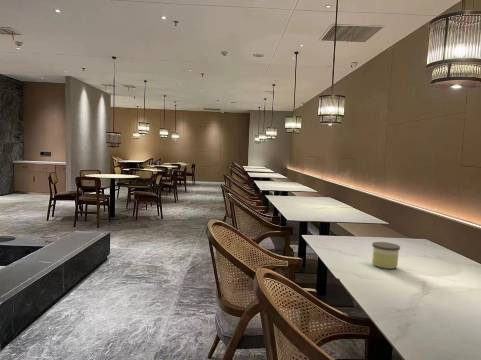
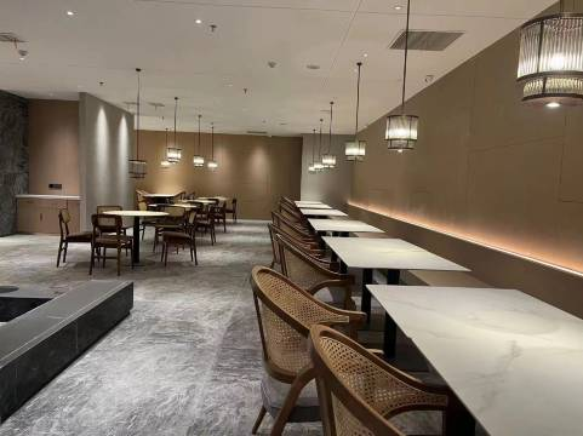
- candle [371,241,401,270]
